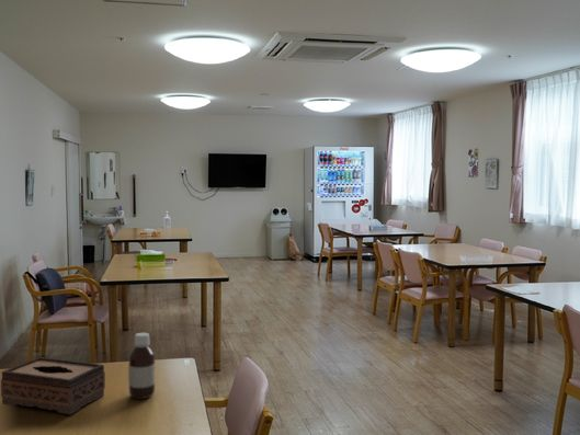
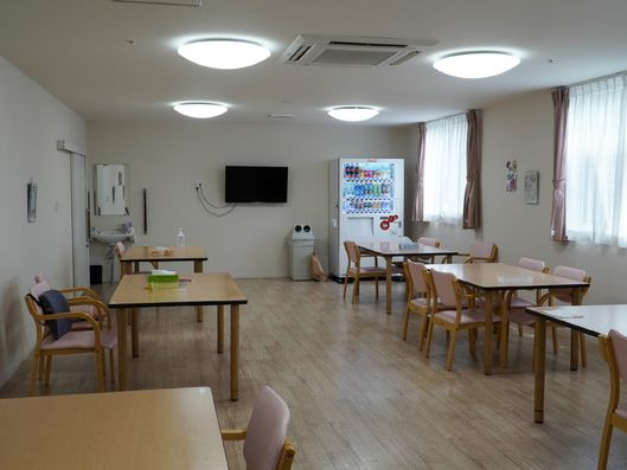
- tissue box [0,356,106,415]
- bottle [127,332,156,400]
